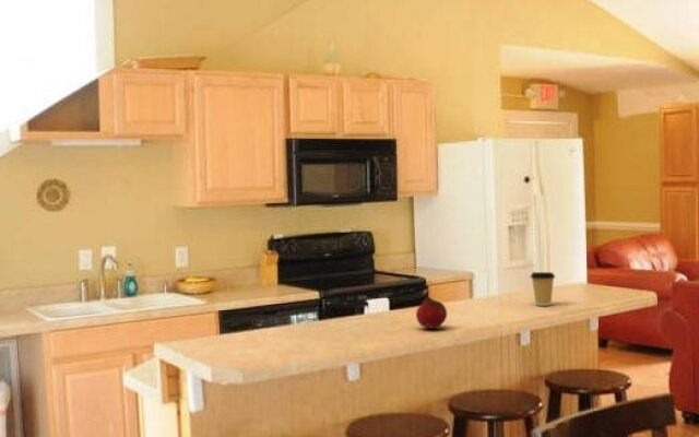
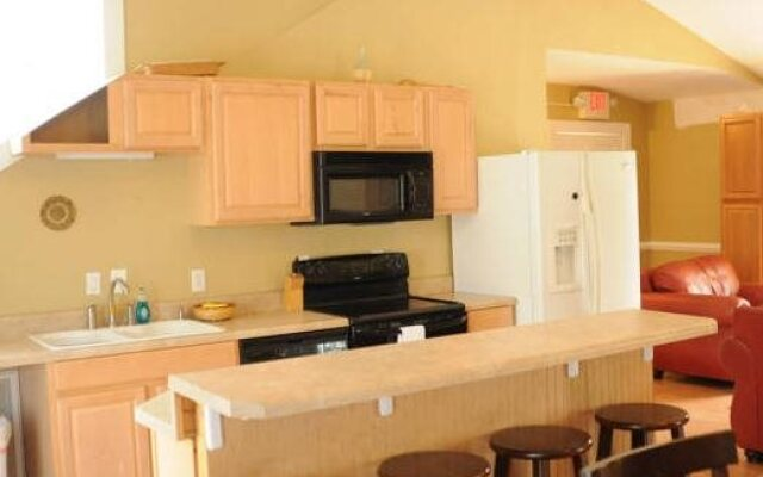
- fruit [415,296,448,330]
- coffee cup [529,271,557,307]
